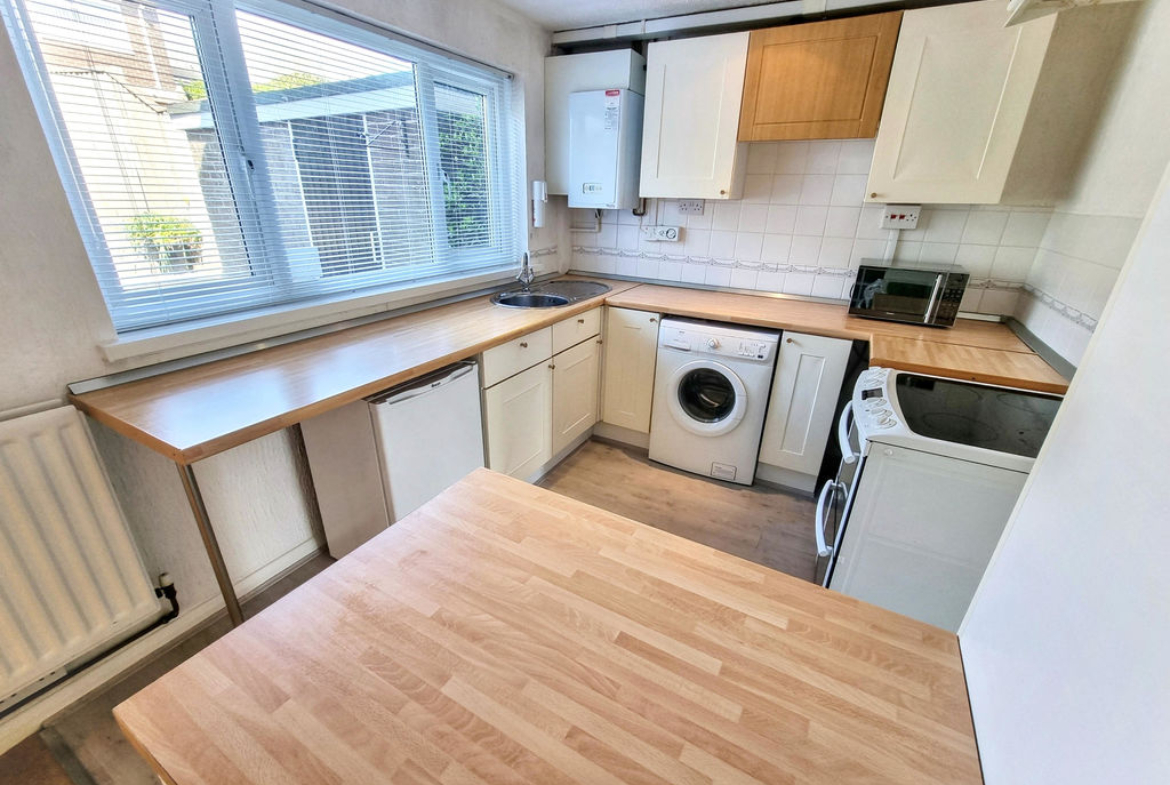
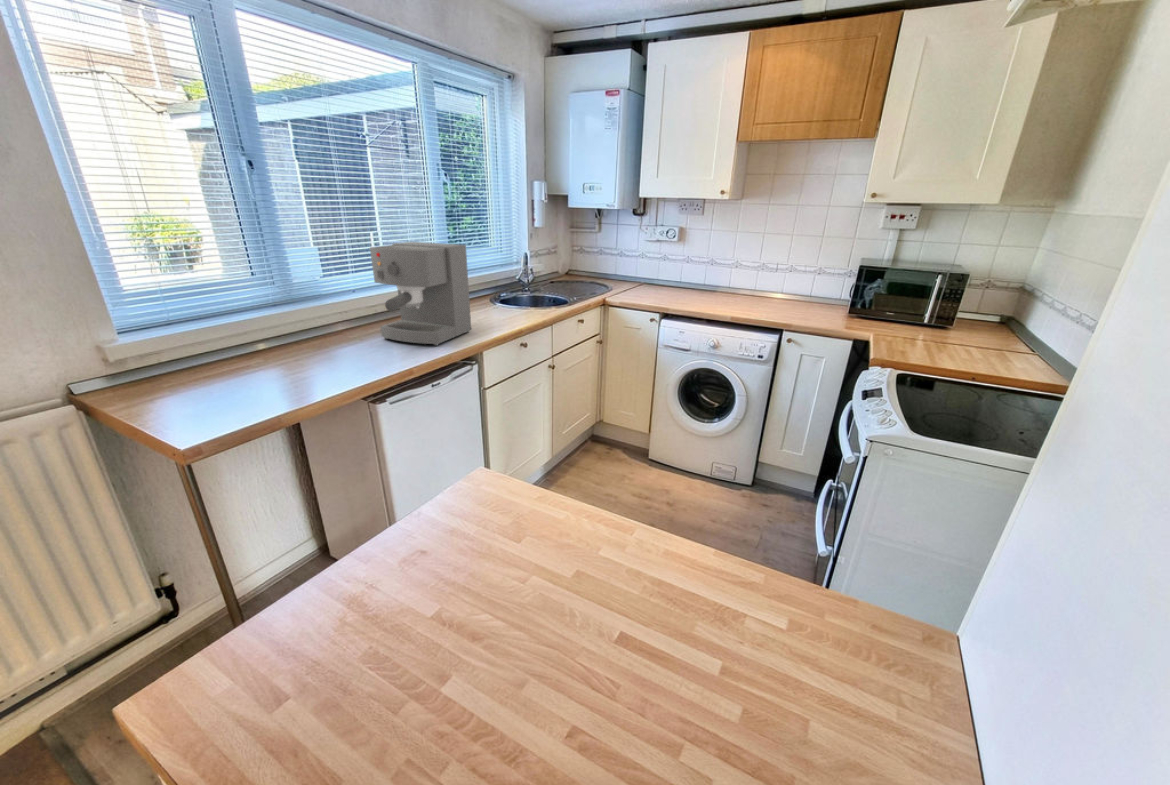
+ coffee maker [369,241,472,347]
